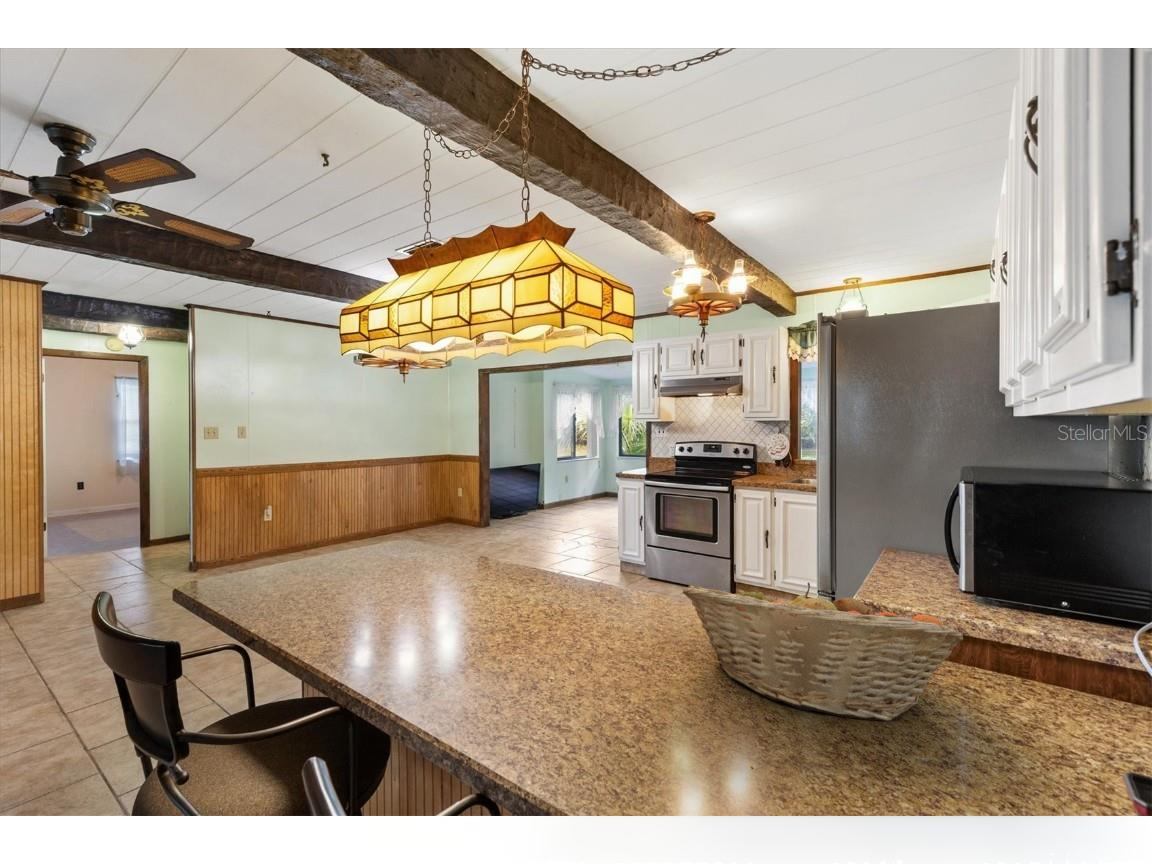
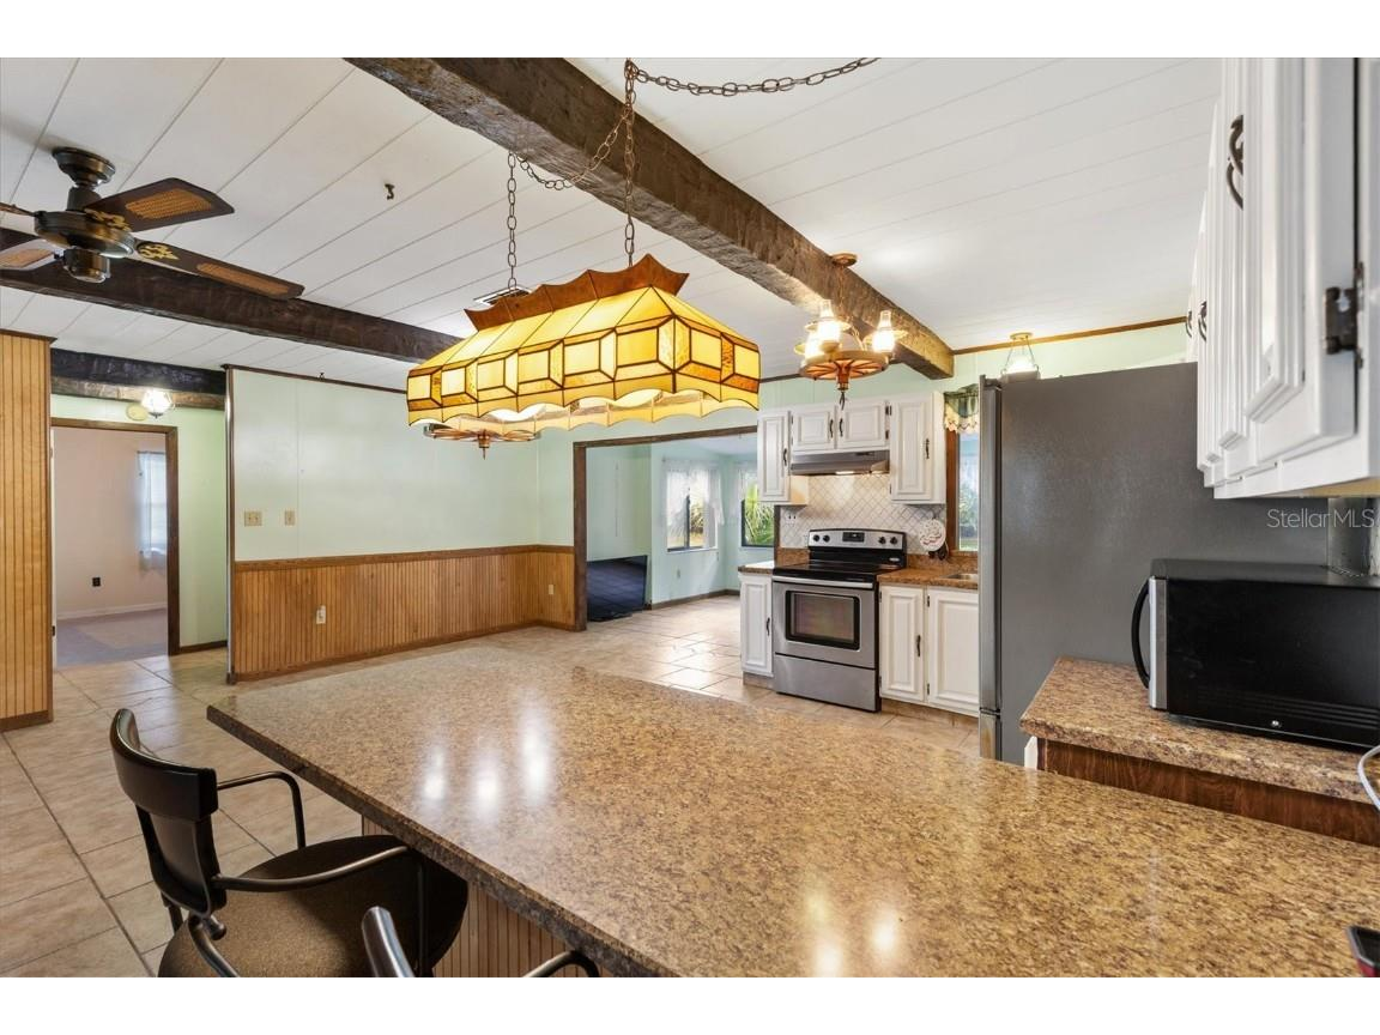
- fruit basket [682,582,964,722]
